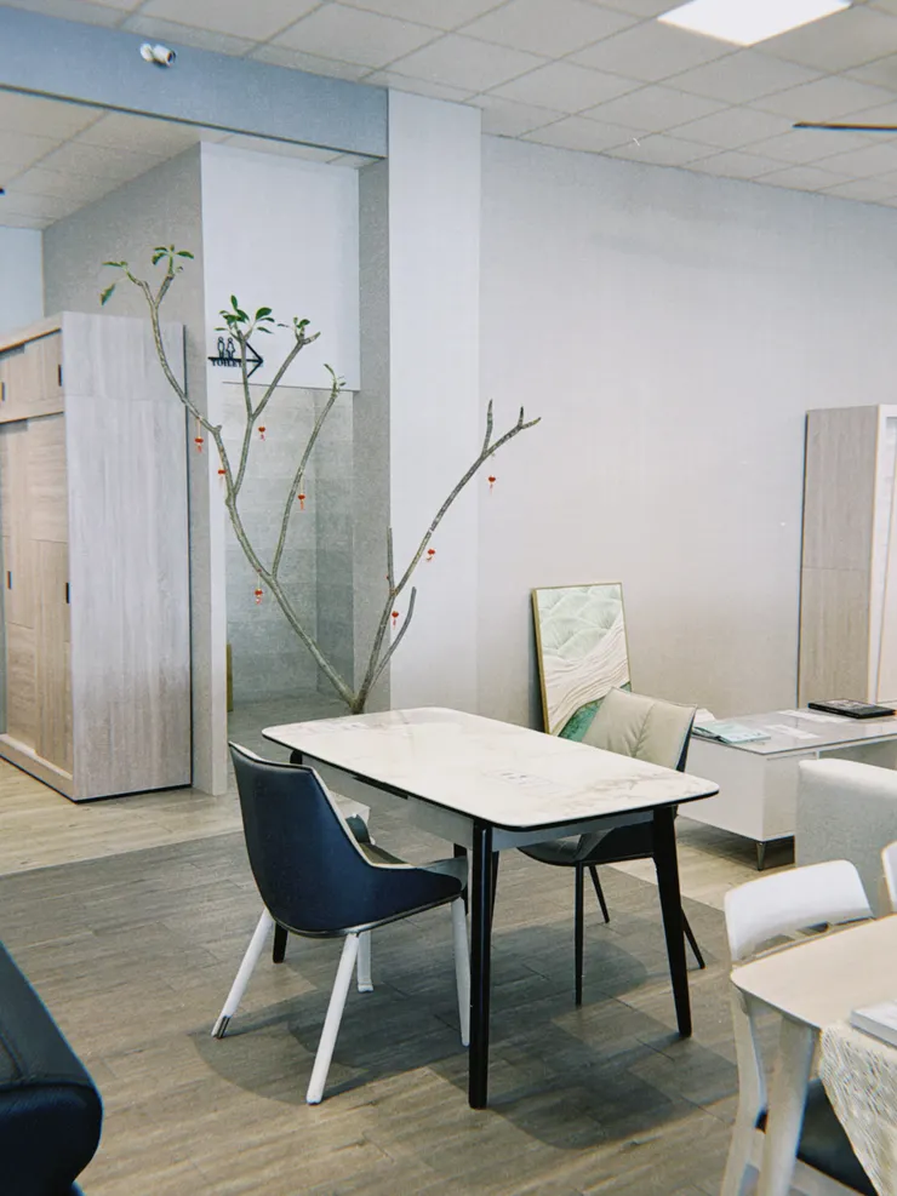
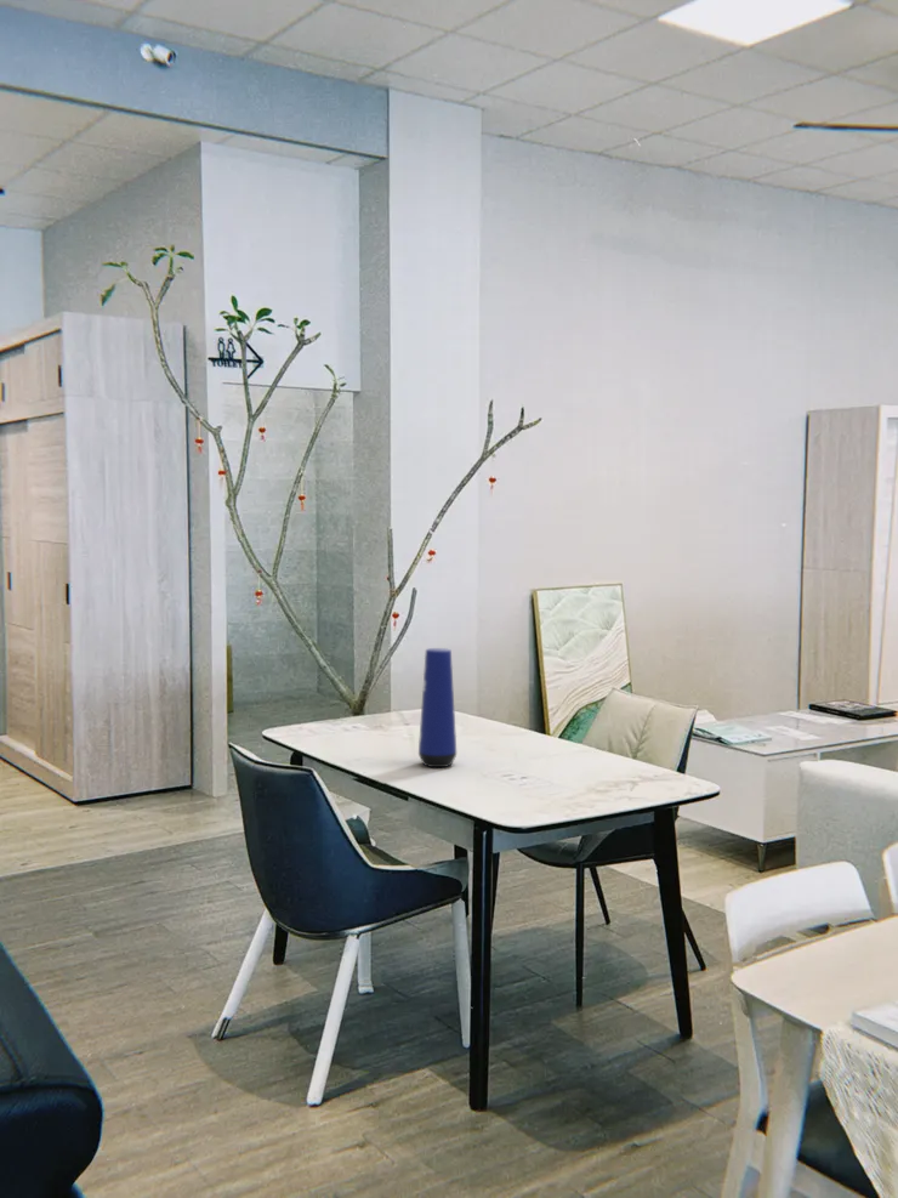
+ vase [417,647,457,768]
